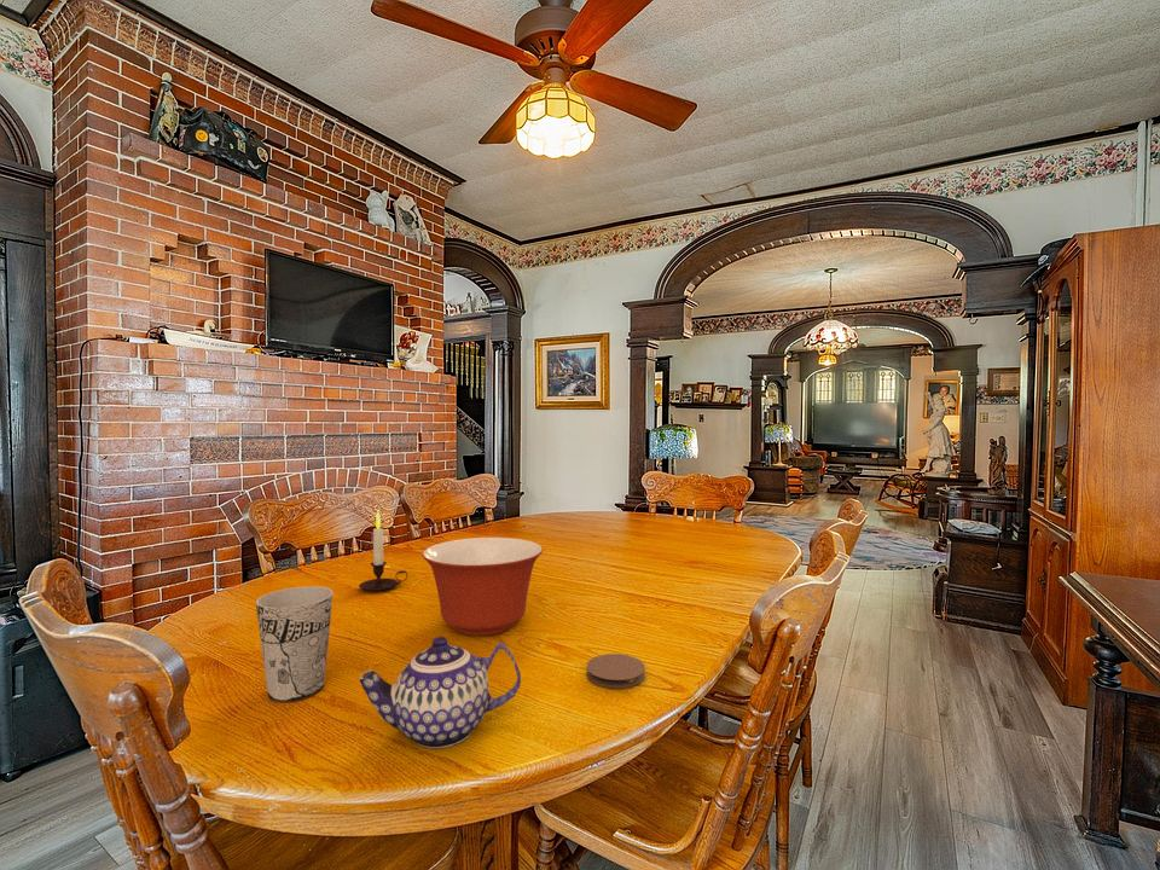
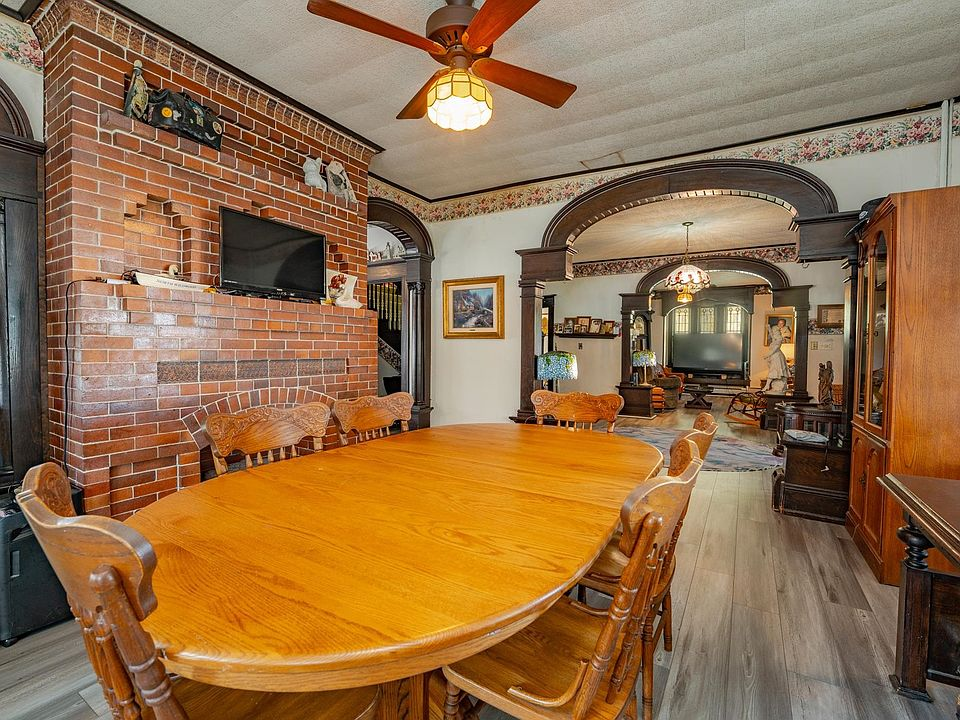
- cup [255,585,335,703]
- coaster [585,652,646,690]
- teapot [359,636,522,749]
- candle [358,510,408,592]
- mixing bowl [420,536,544,637]
